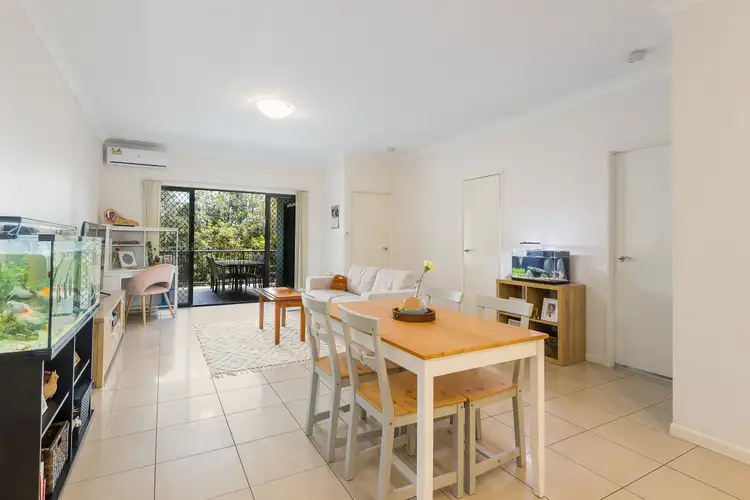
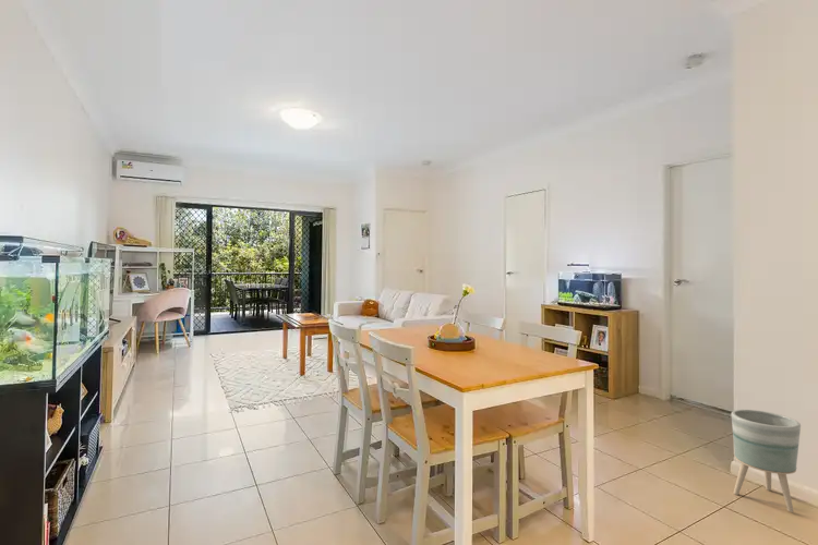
+ planter [730,409,802,513]
